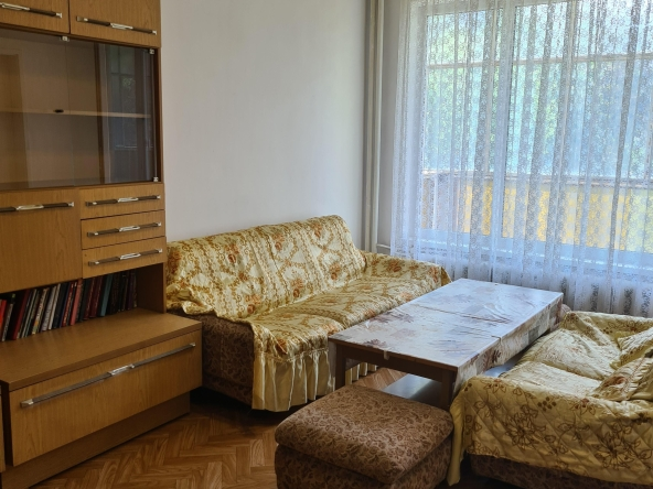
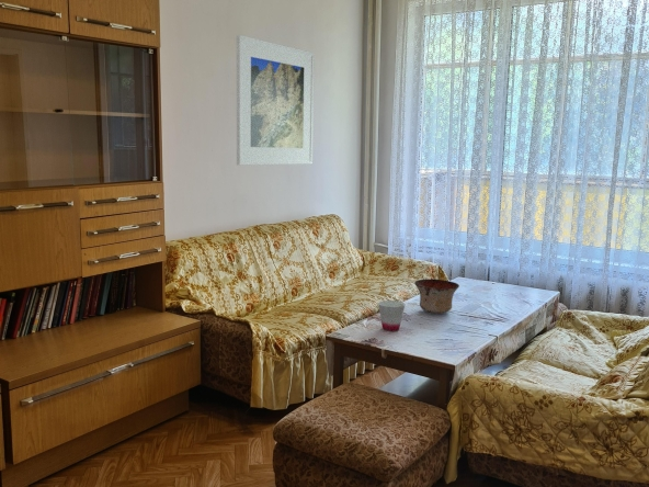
+ cup [377,299,407,332]
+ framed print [236,34,316,166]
+ bowl [413,278,460,315]
